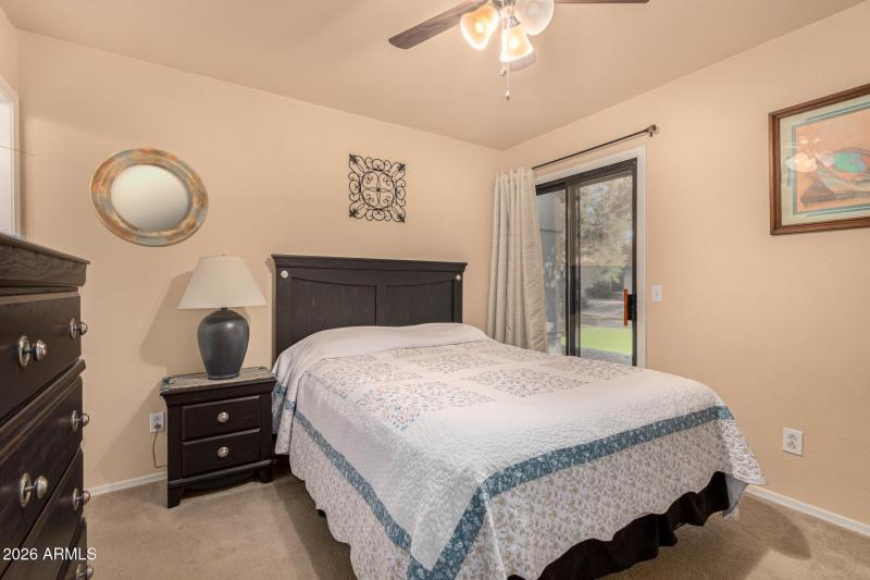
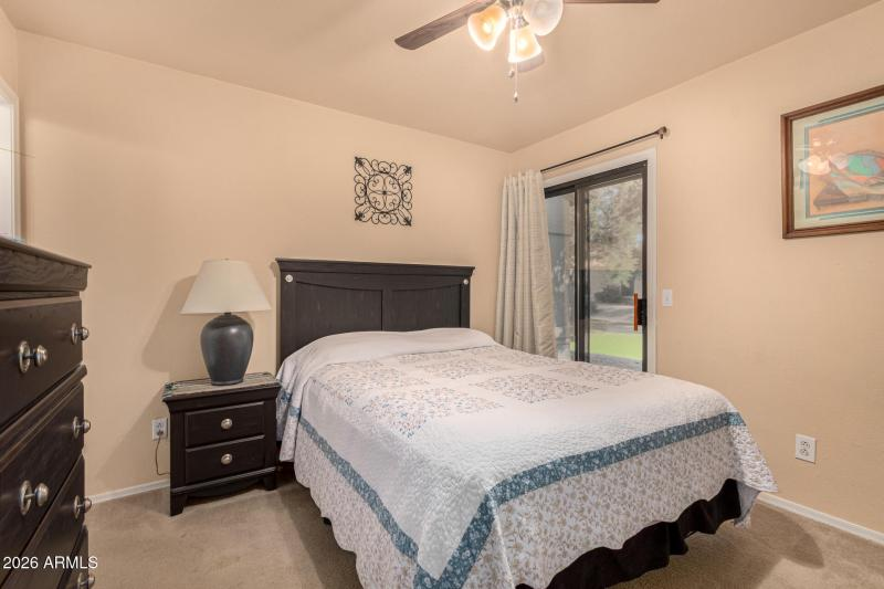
- home mirror [88,146,210,248]
